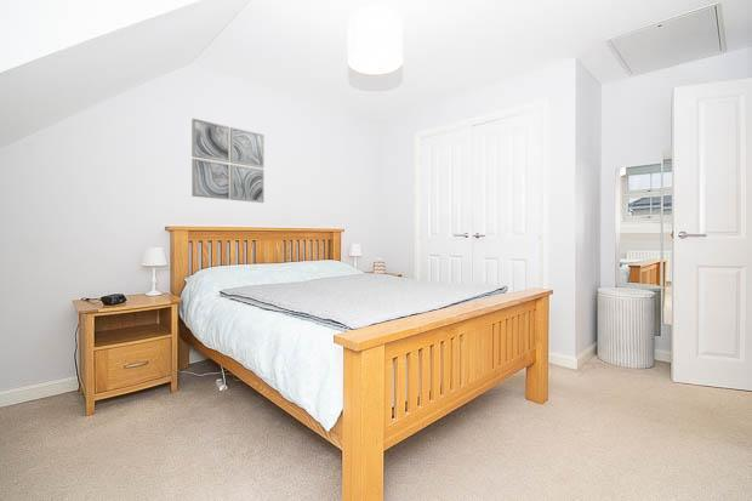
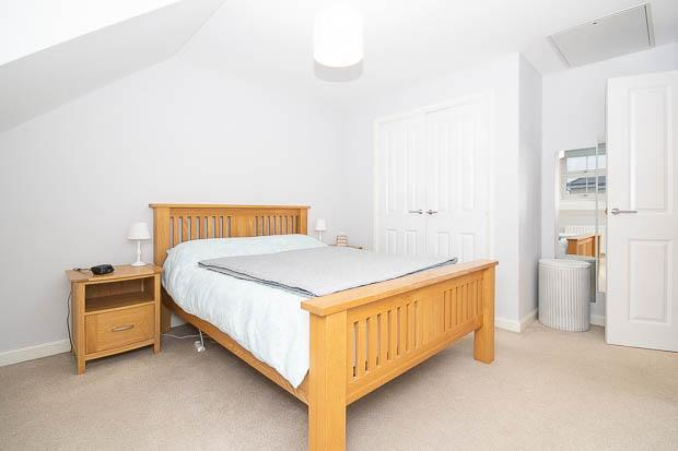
- wall art [190,118,266,204]
